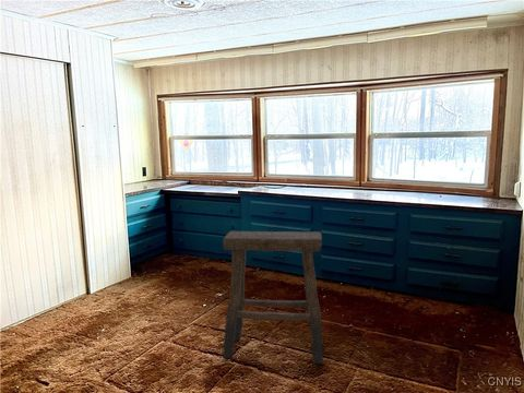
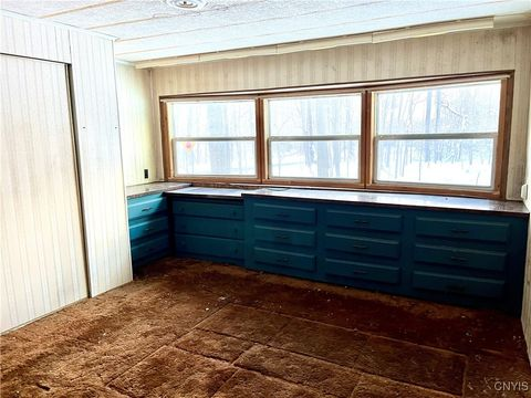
- stool [222,230,324,365]
